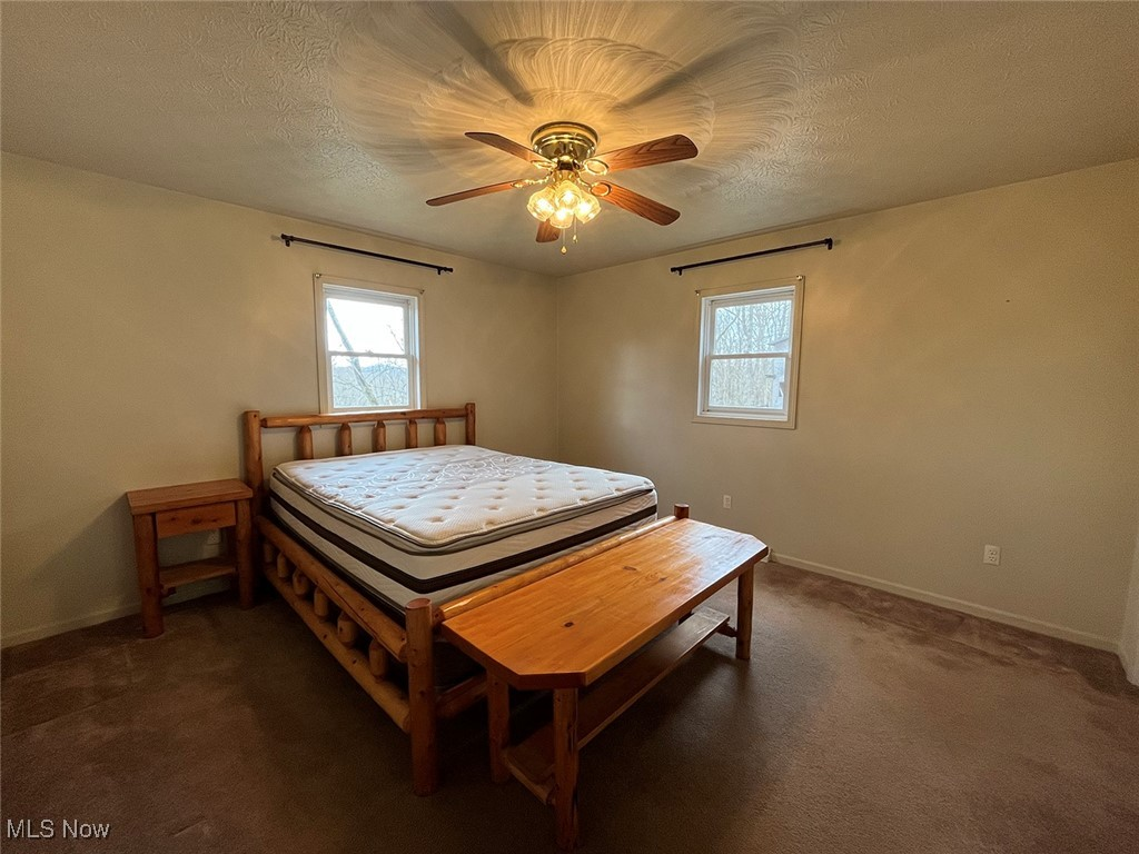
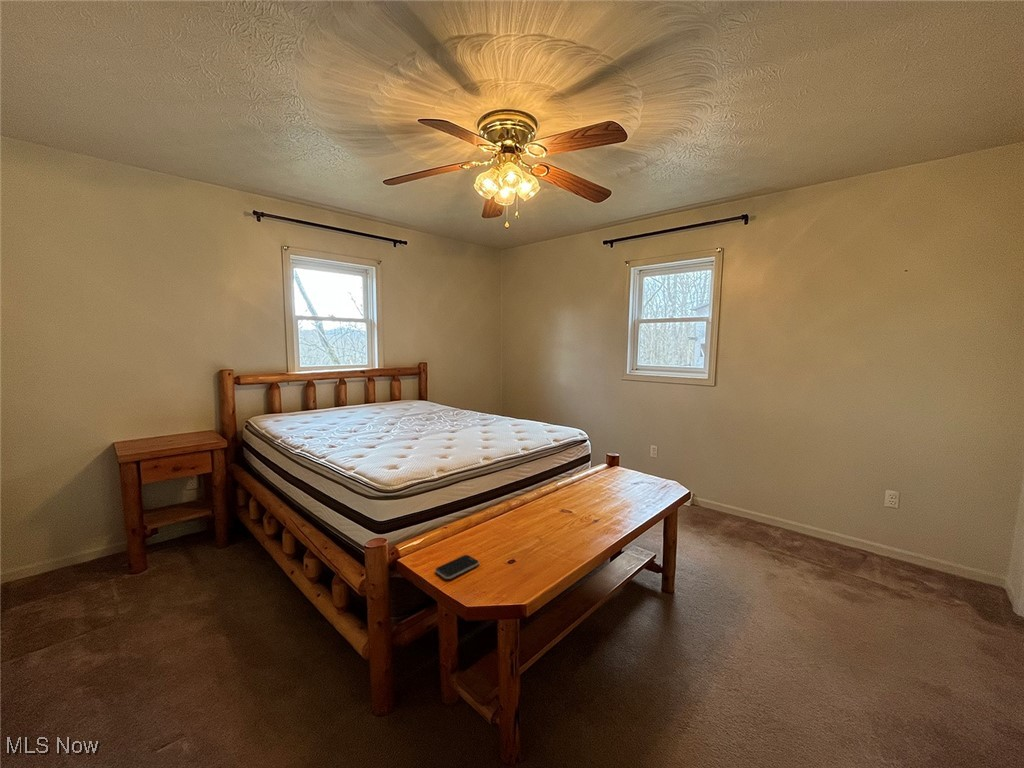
+ smartphone [434,554,480,580]
